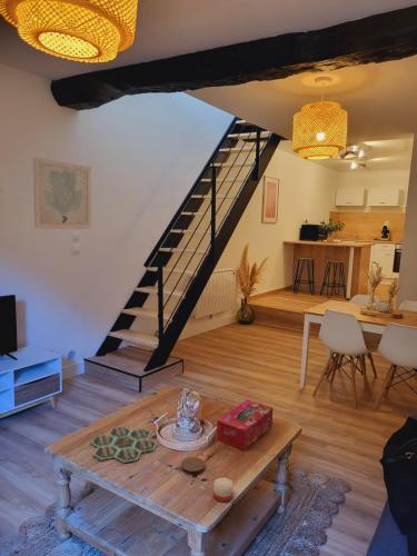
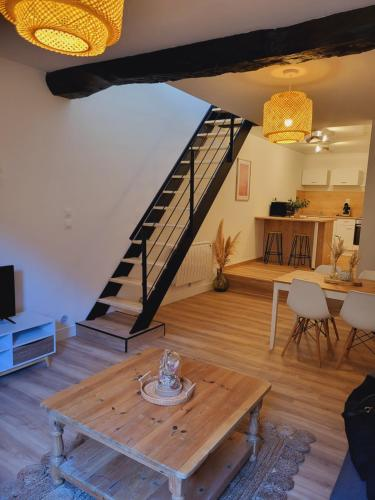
- candle [212,477,234,503]
- board game [90,425,158,465]
- coaster [180,456,206,476]
- wall art [32,156,92,230]
- tissue box [216,399,274,451]
